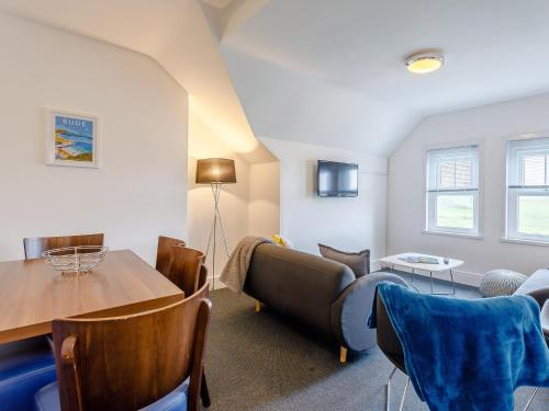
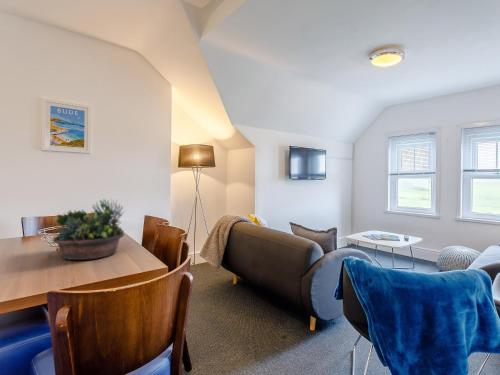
+ succulent planter [51,198,125,261]
